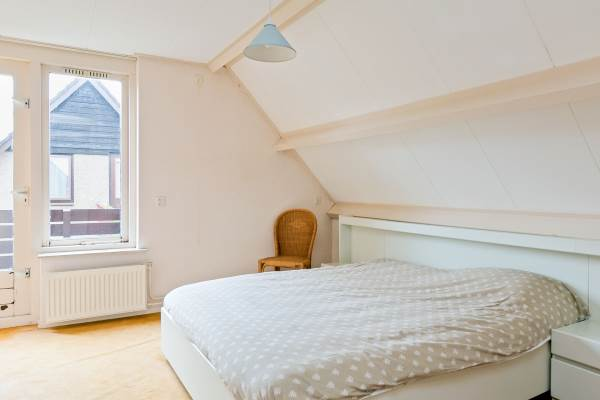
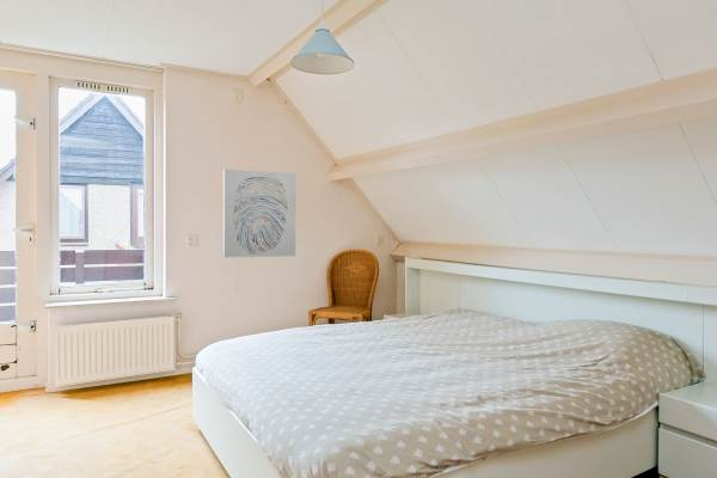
+ wall art [222,168,296,258]
